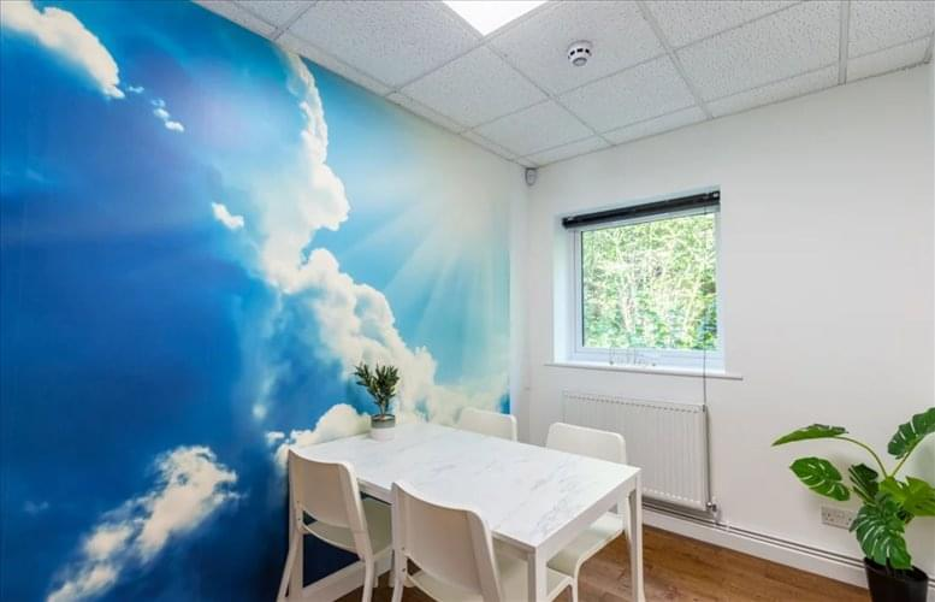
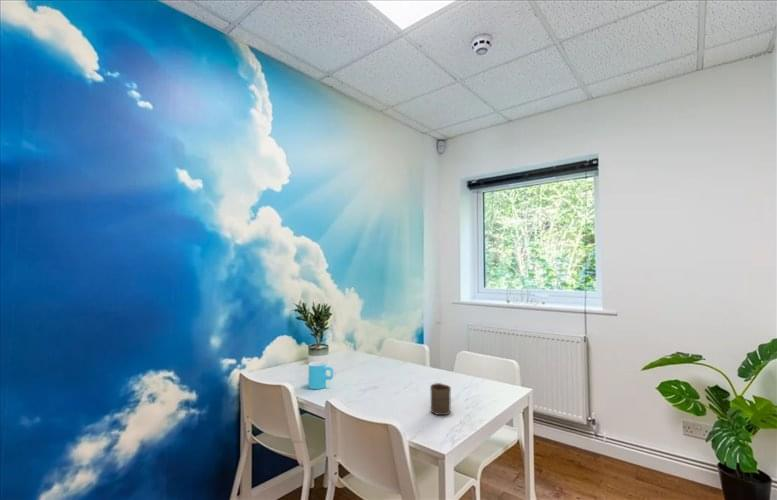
+ cup [429,382,452,416]
+ cup [307,361,334,390]
